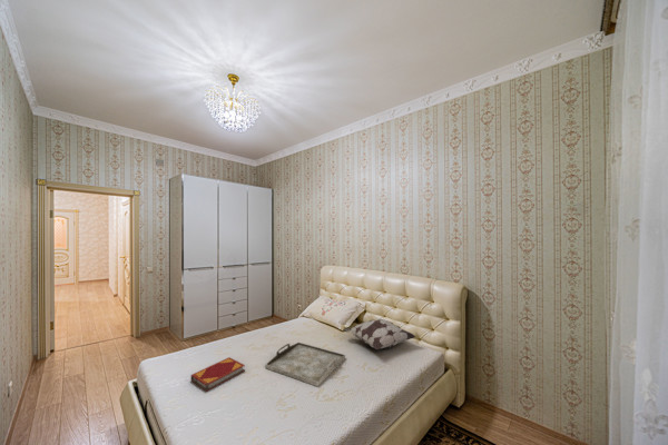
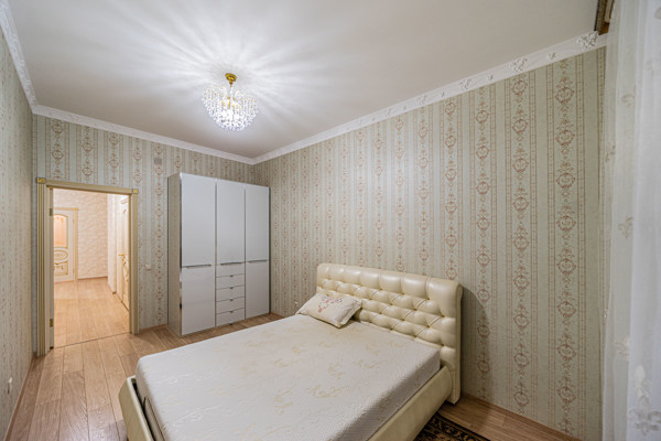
- serving tray [264,342,346,387]
- hardback book [190,356,246,393]
- decorative pillow [342,318,416,350]
